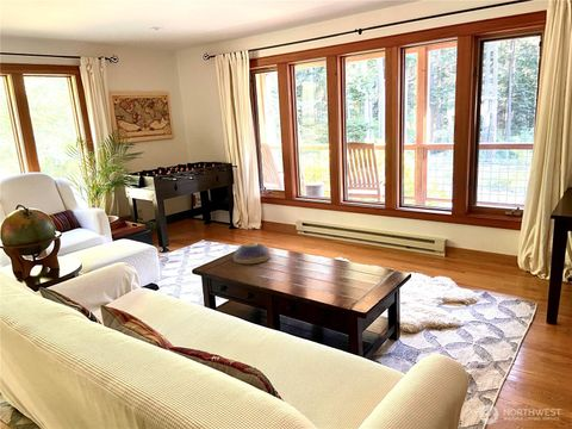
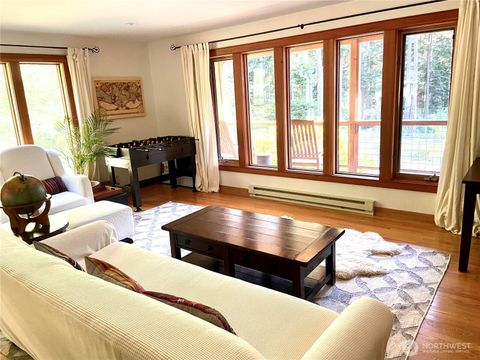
- decorative bowl [232,242,272,265]
